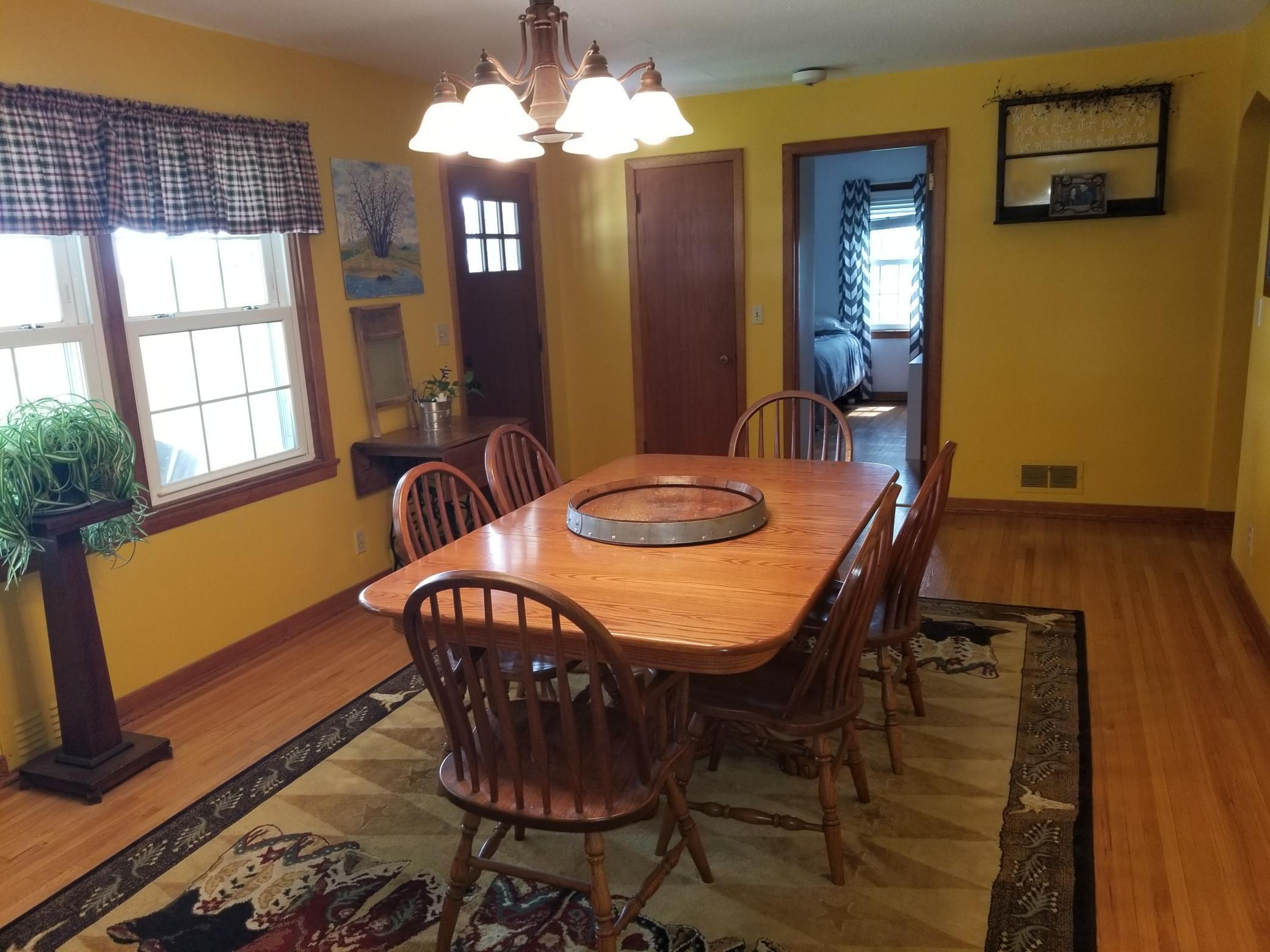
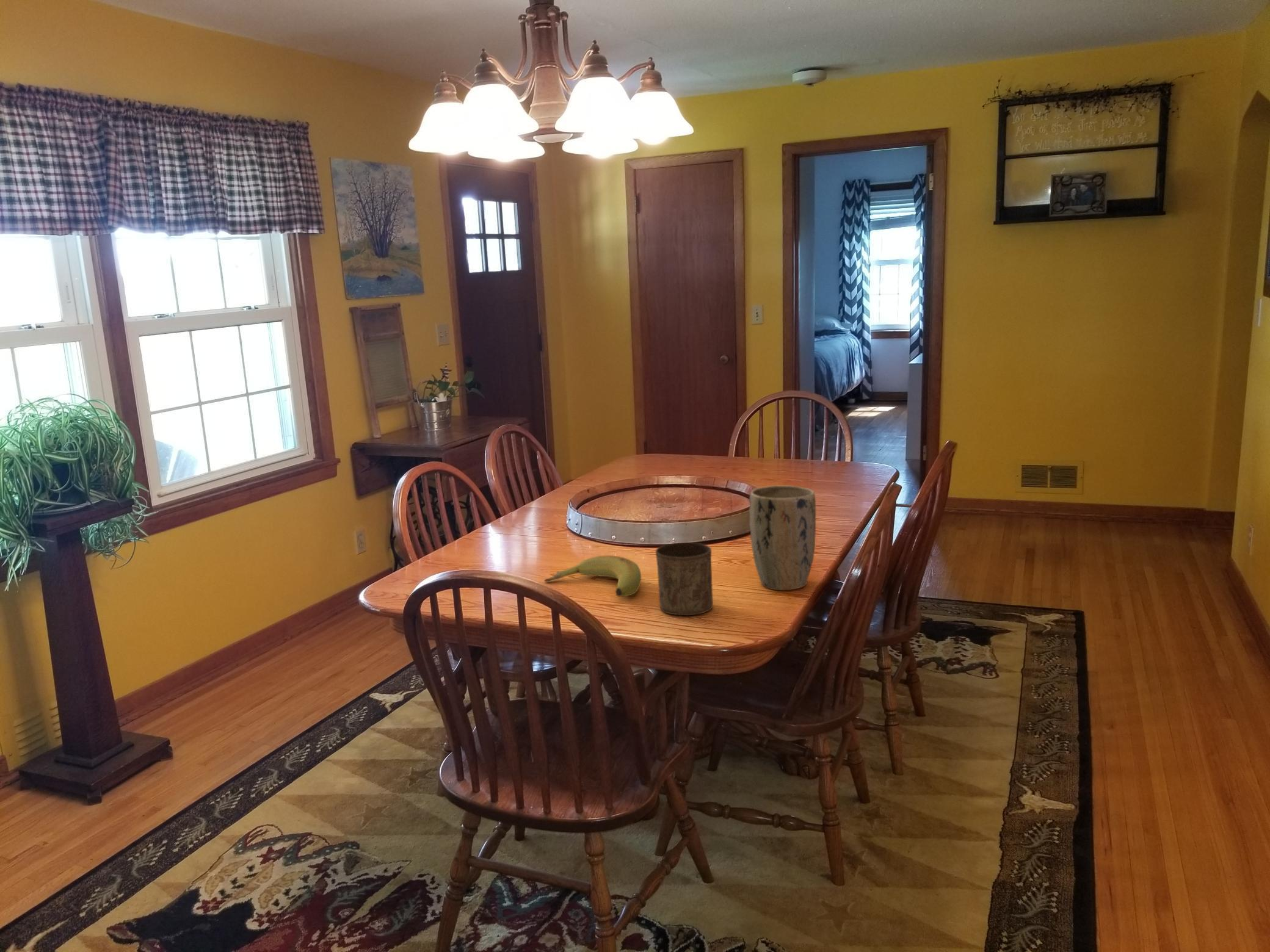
+ plant pot [749,485,816,591]
+ banana [543,555,642,597]
+ cup [655,542,714,616]
